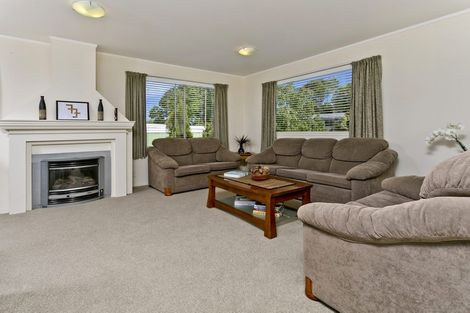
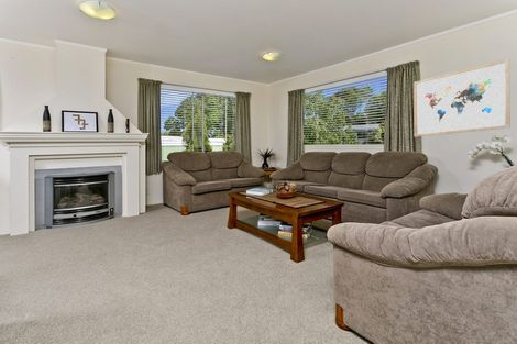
+ wall art [413,57,512,138]
